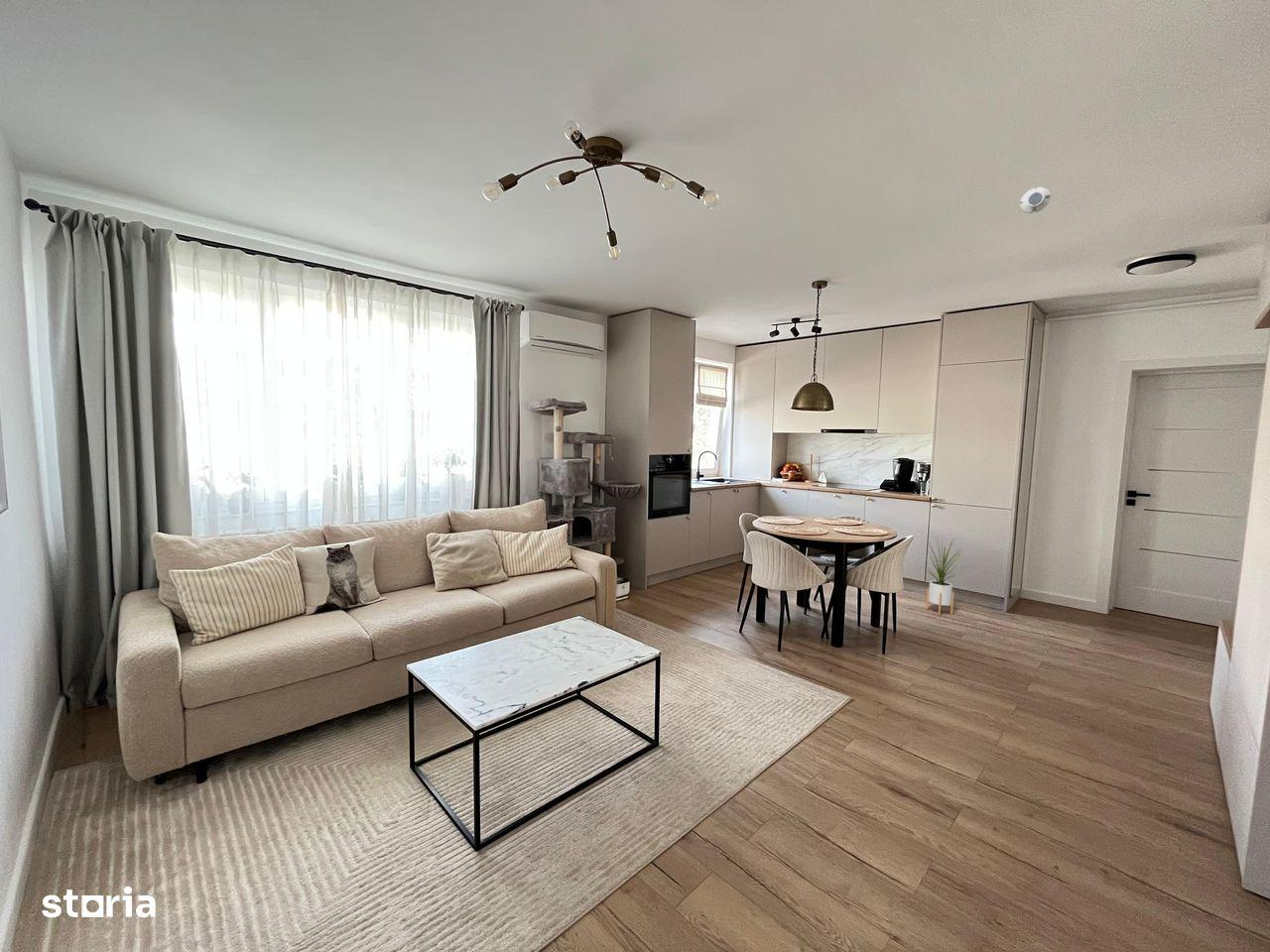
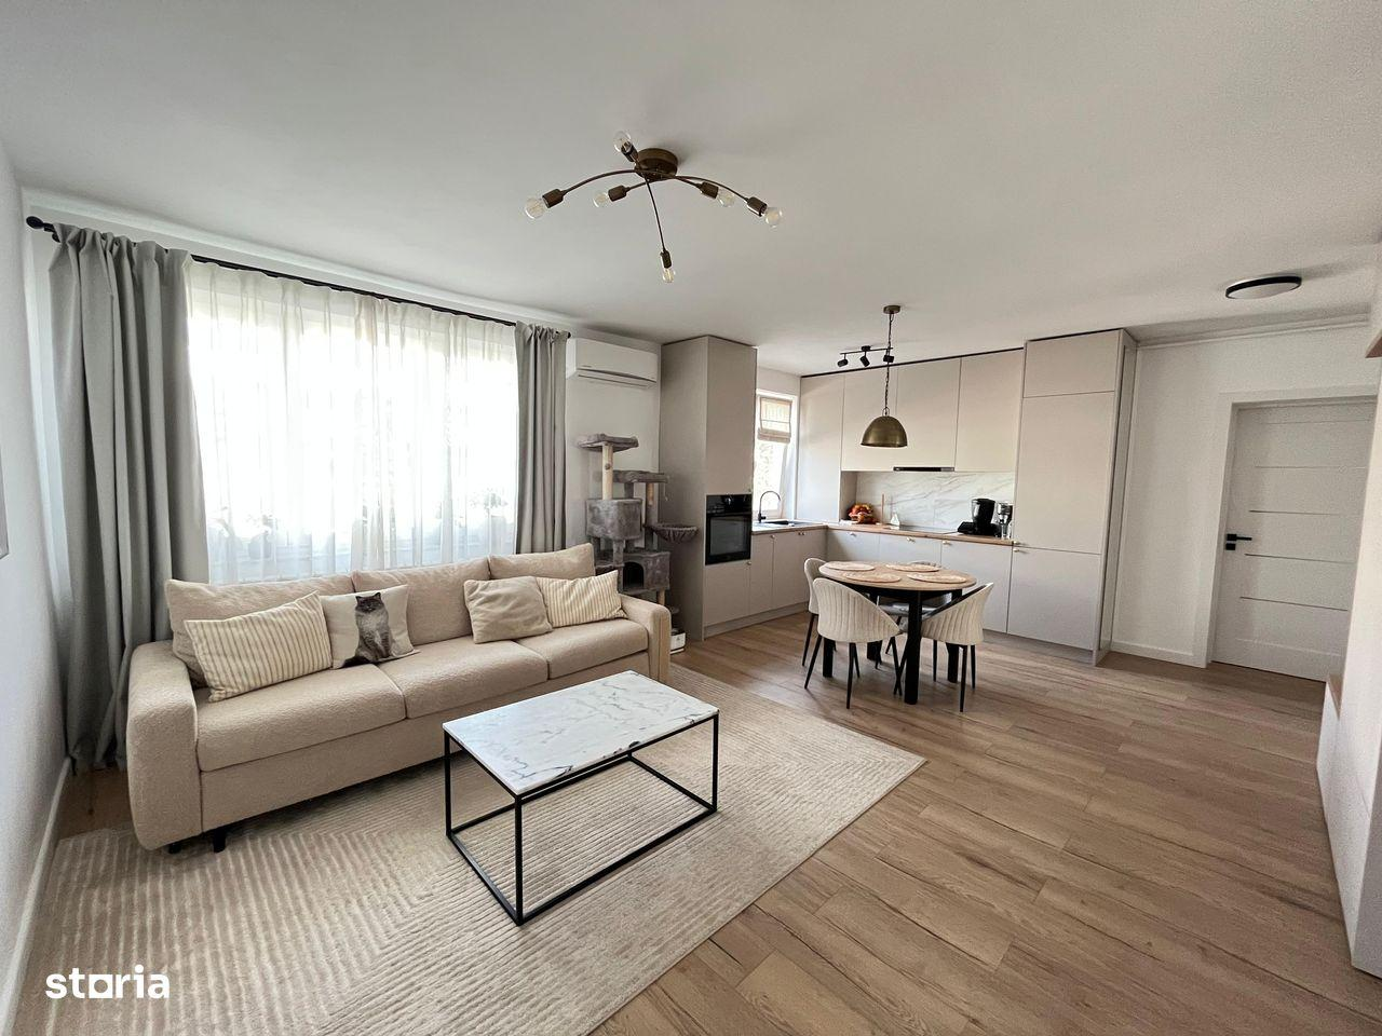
- house plant [922,535,966,617]
- smoke detector [1019,186,1052,214]
